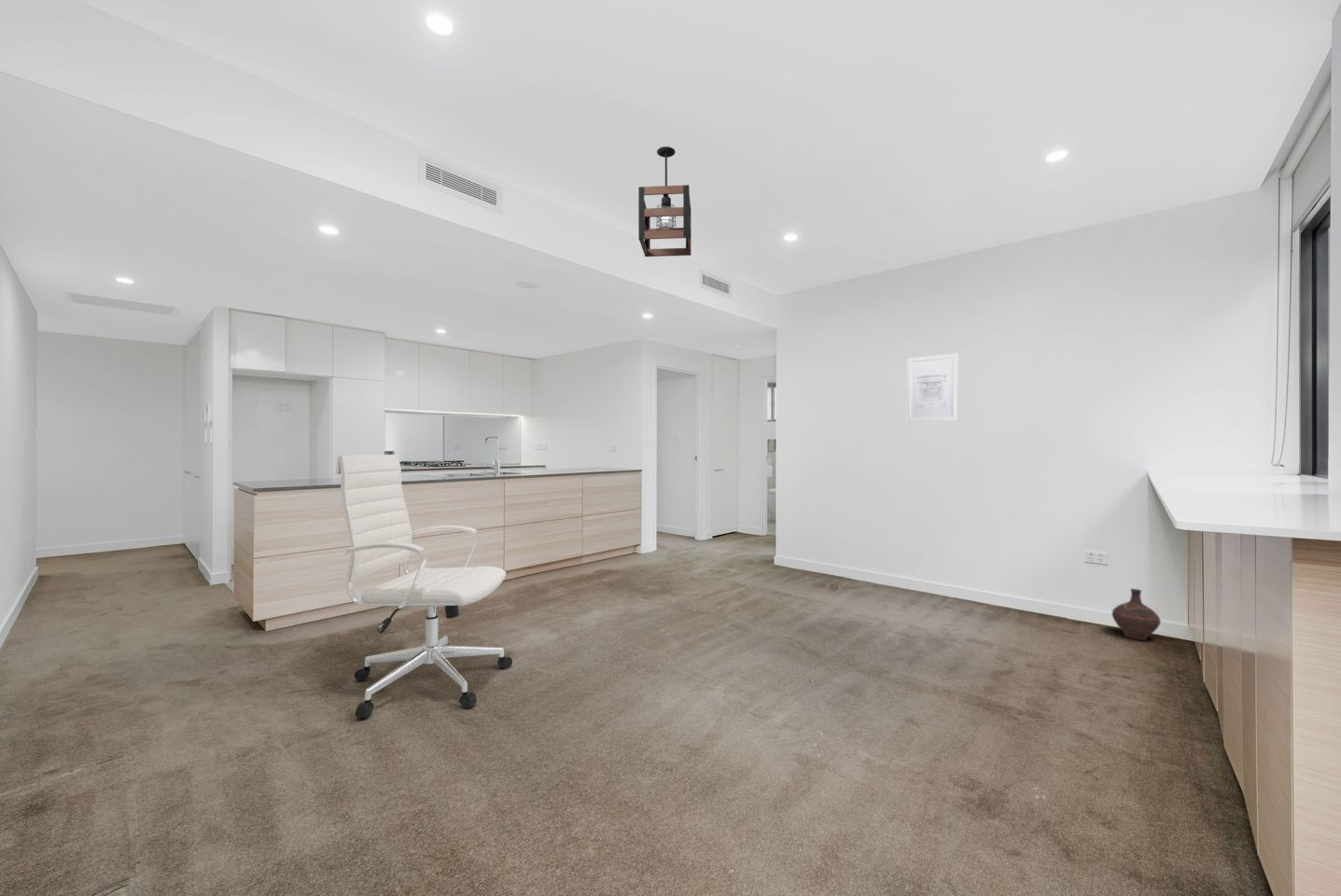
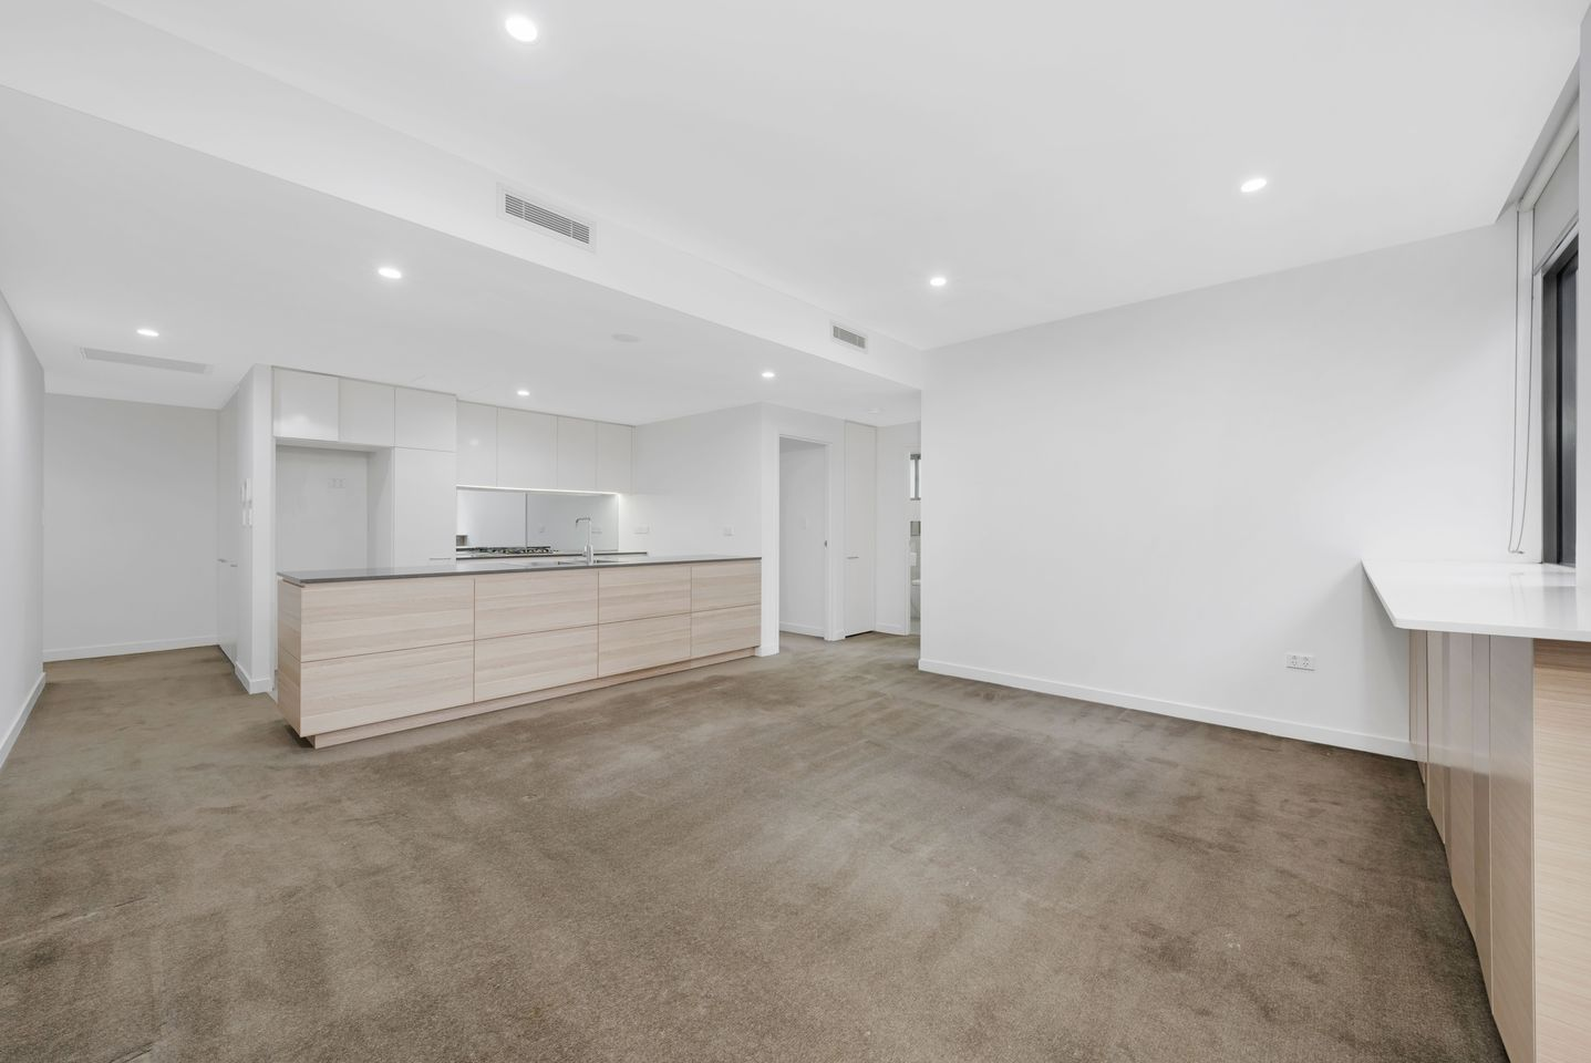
- pendant light [637,146,692,258]
- ceramic jug [1111,588,1162,641]
- wall art [905,353,958,423]
- chair [335,454,513,719]
